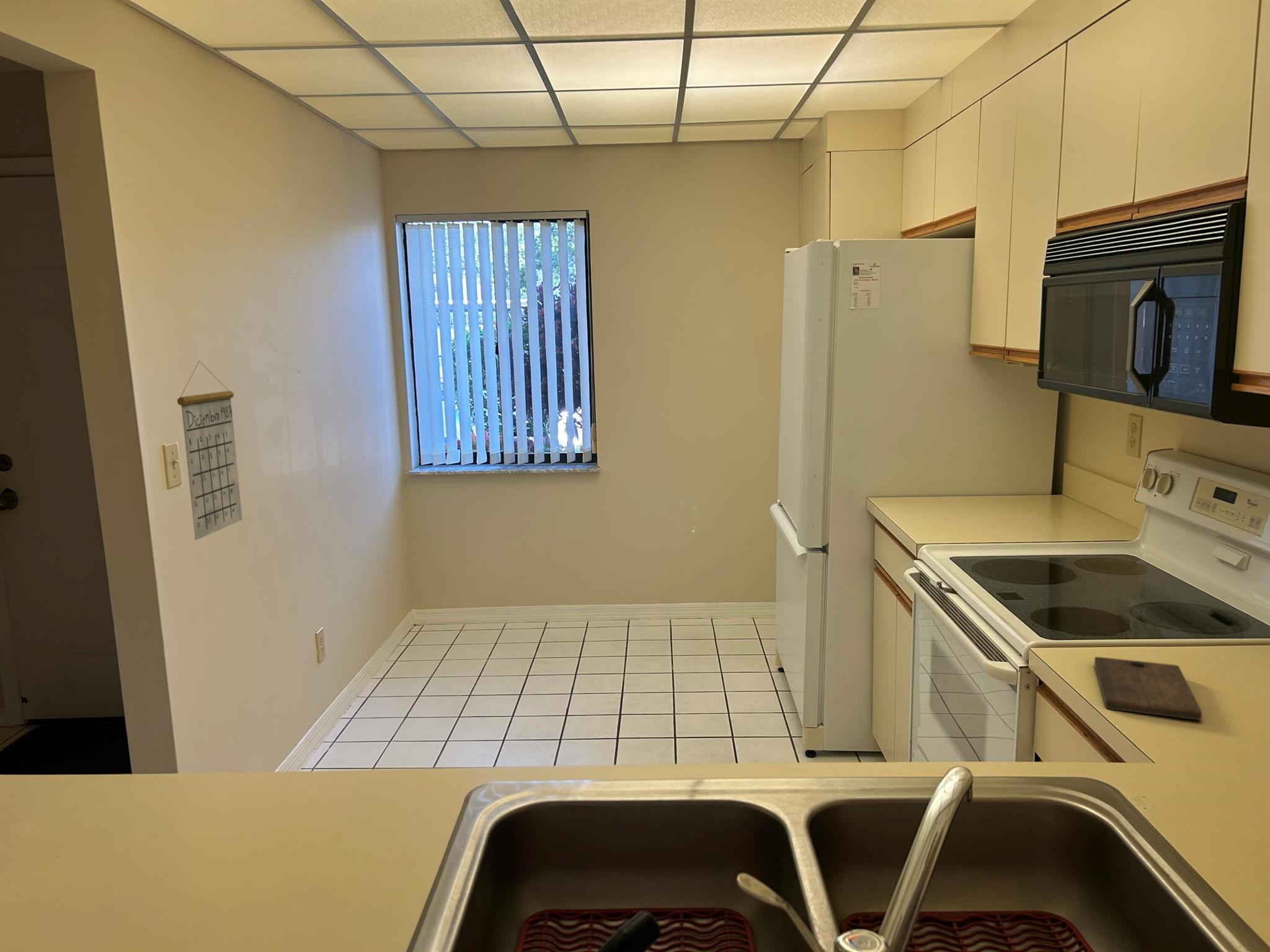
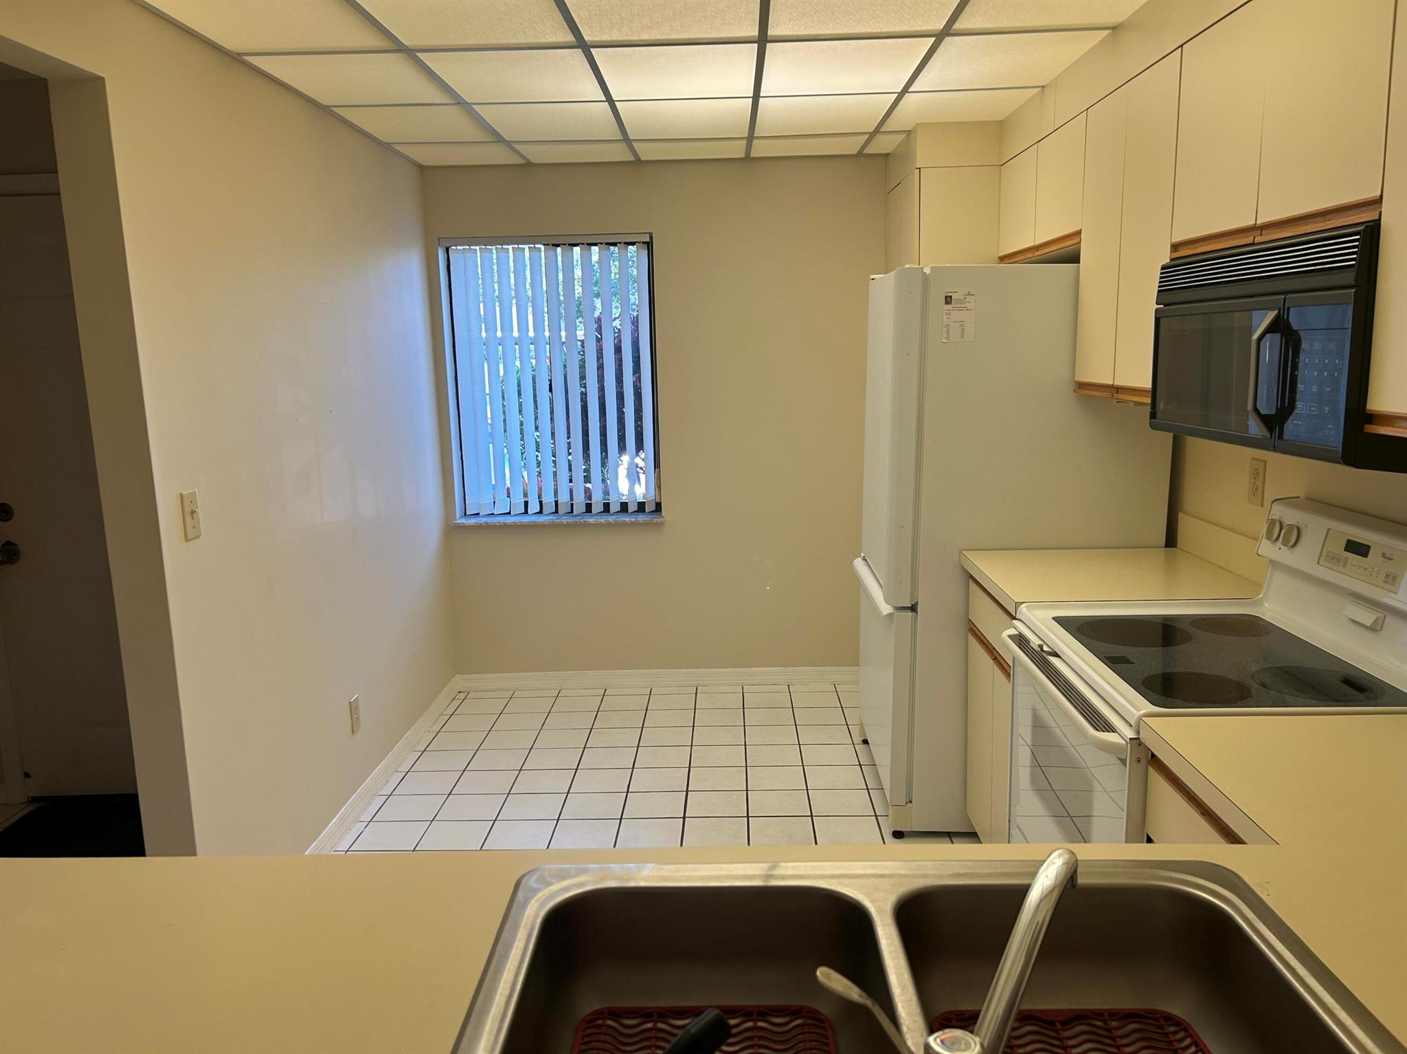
- cutting board [1094,656,1202,721]
- calendar [177,360,243,541]
